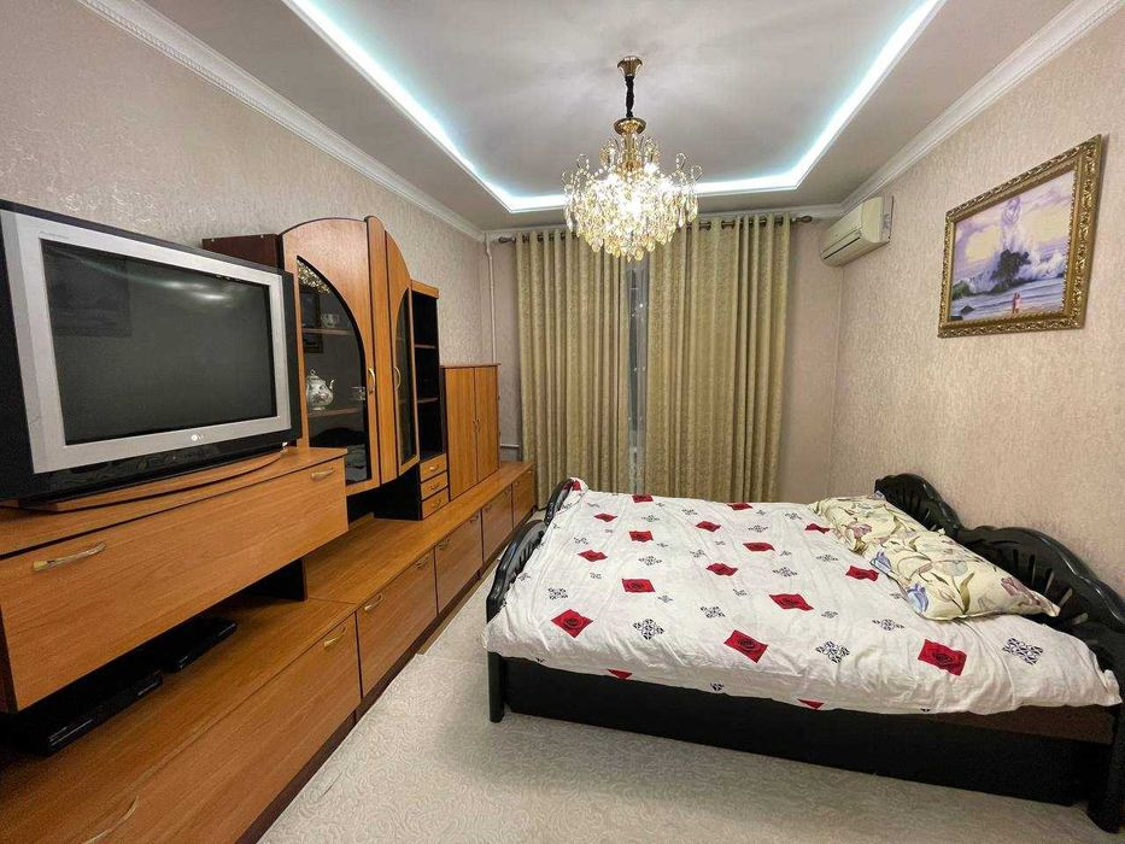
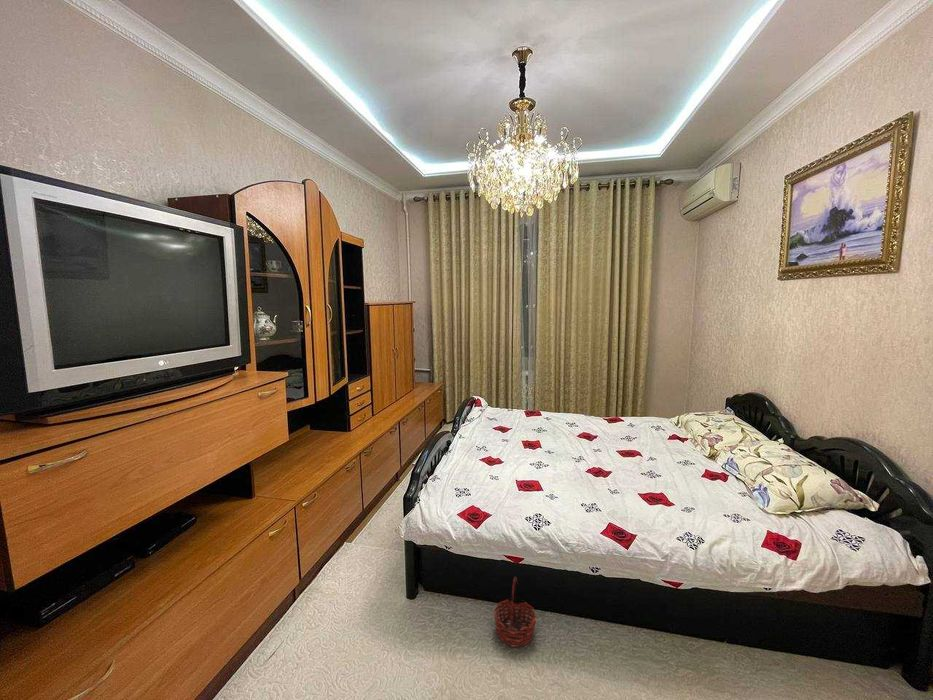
+ basket [493,576,538,648]
